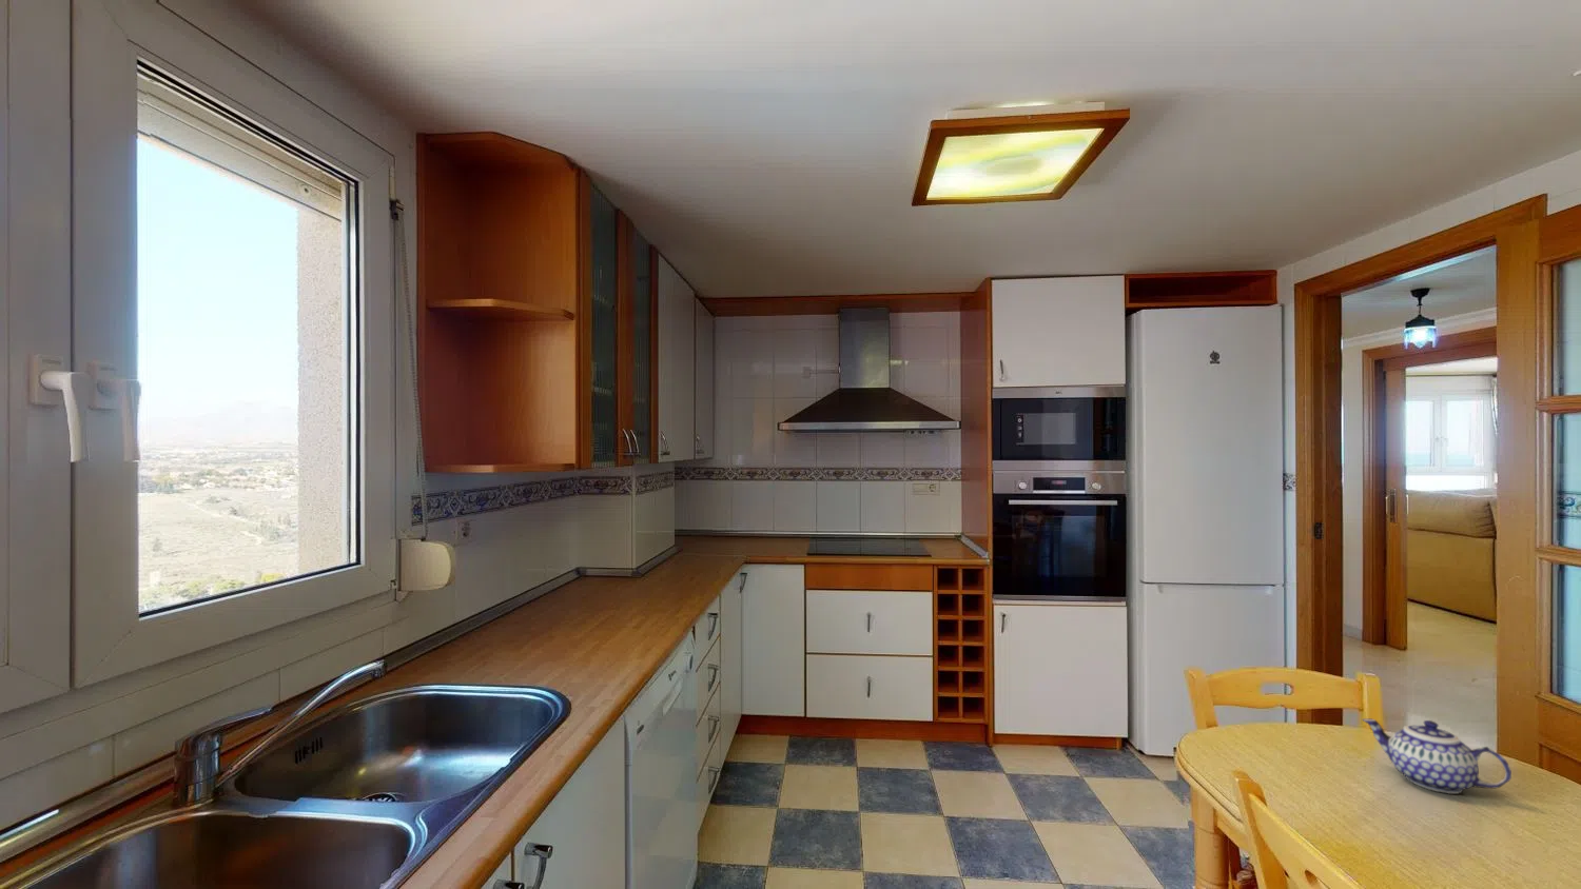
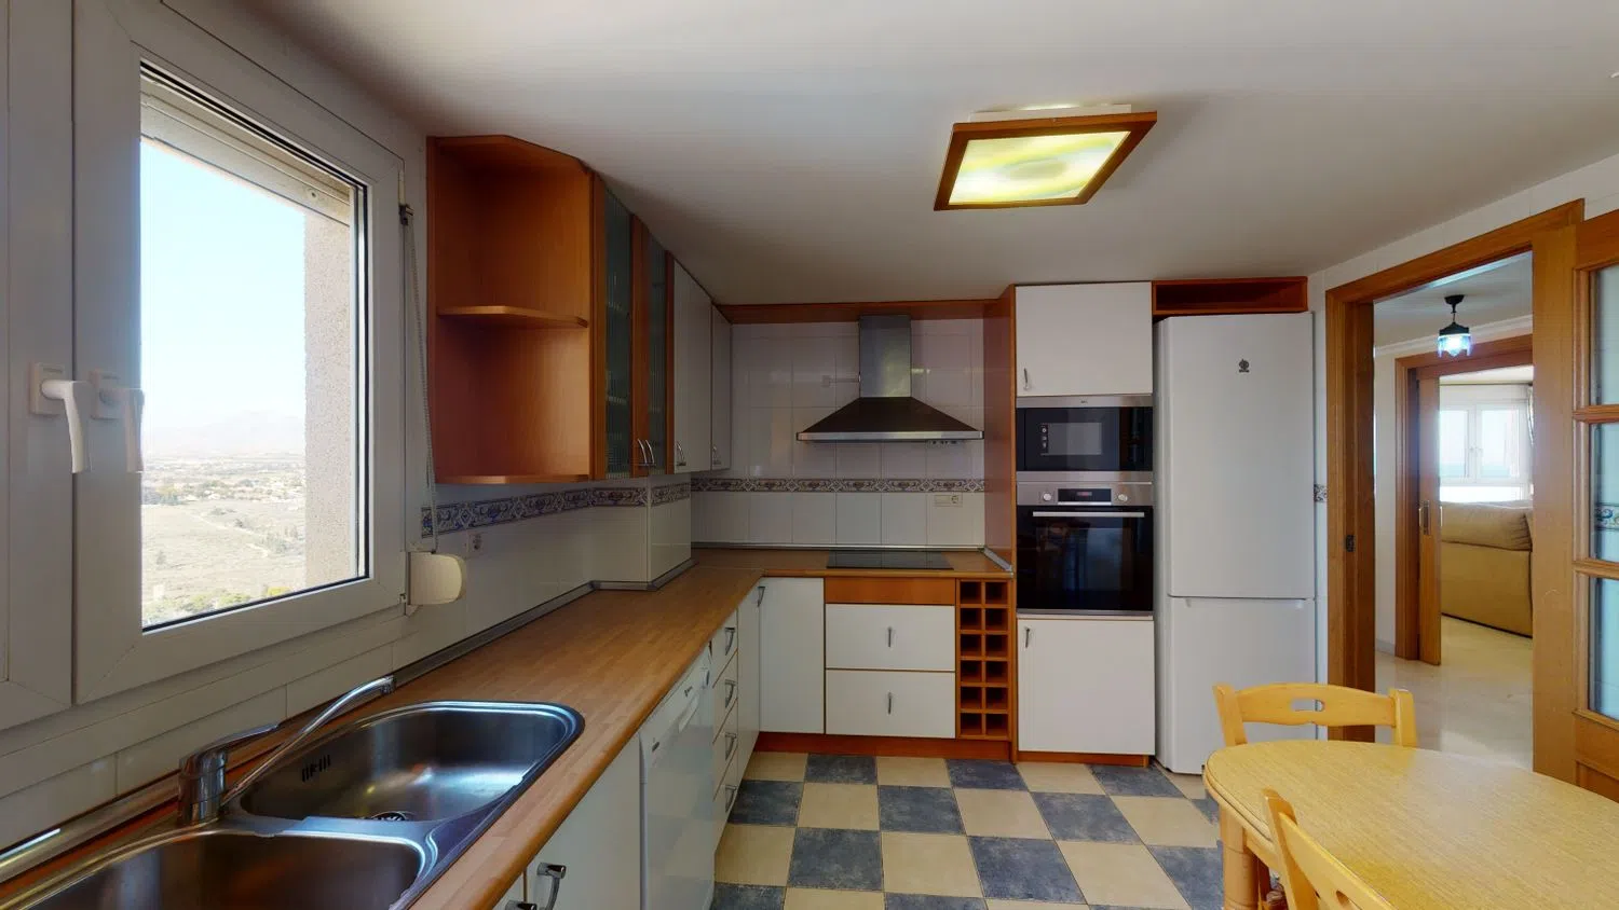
- teapot [1361,719,1513,796]
